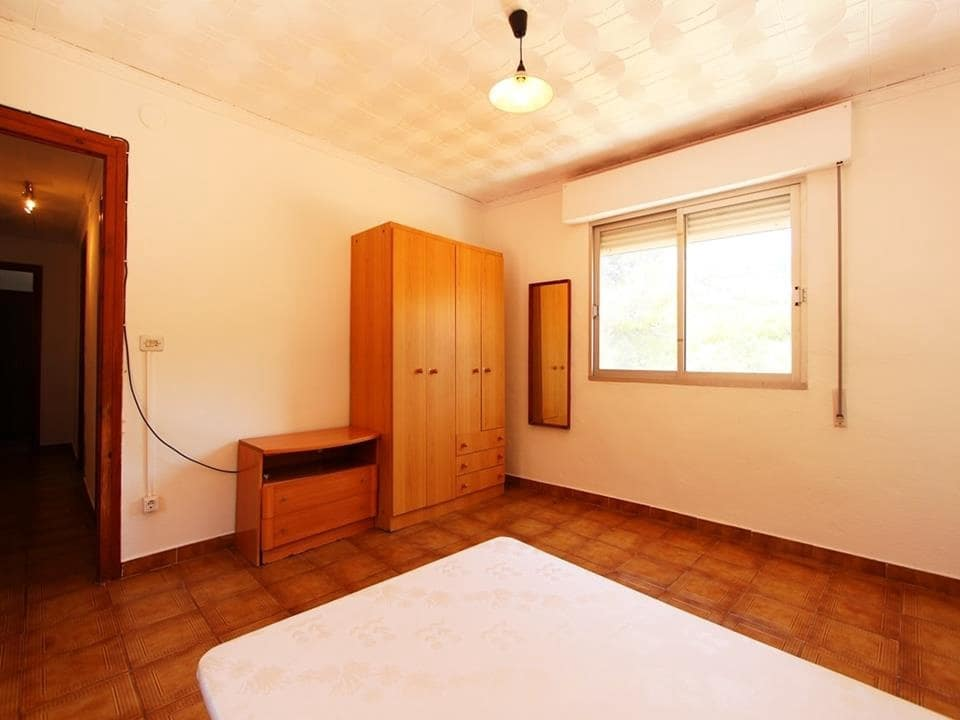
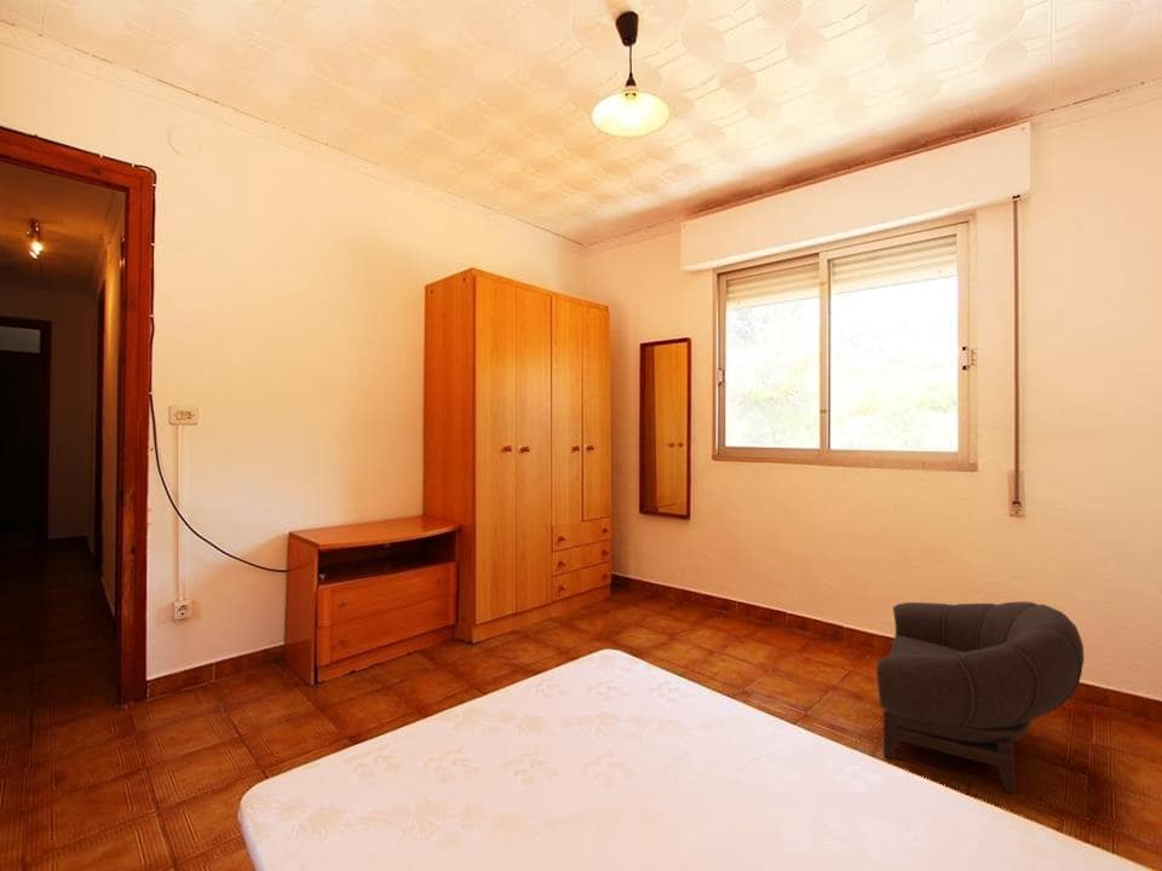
+ armchair [875,600,1086,795]
